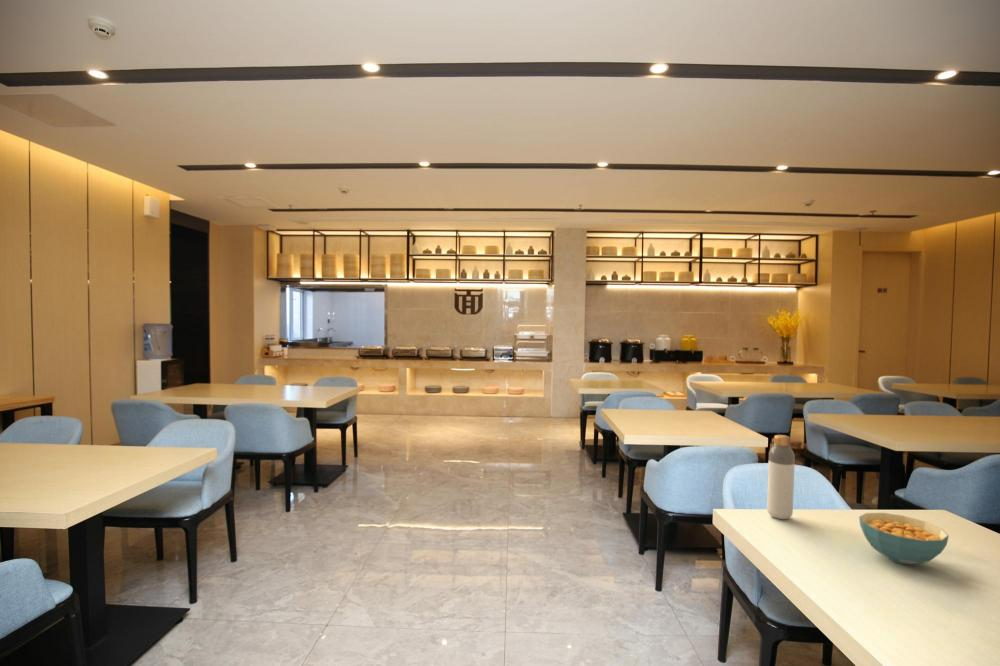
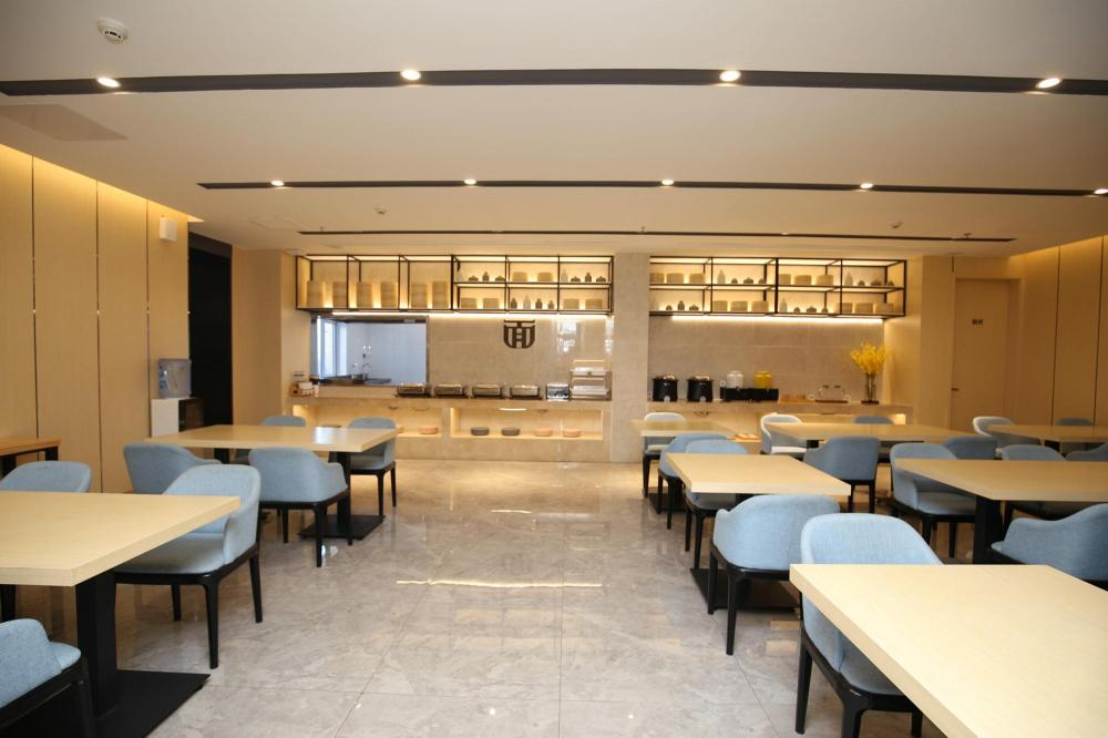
- cereal bowl [858,512,950,566]
- bottle [766,434,796,520]
